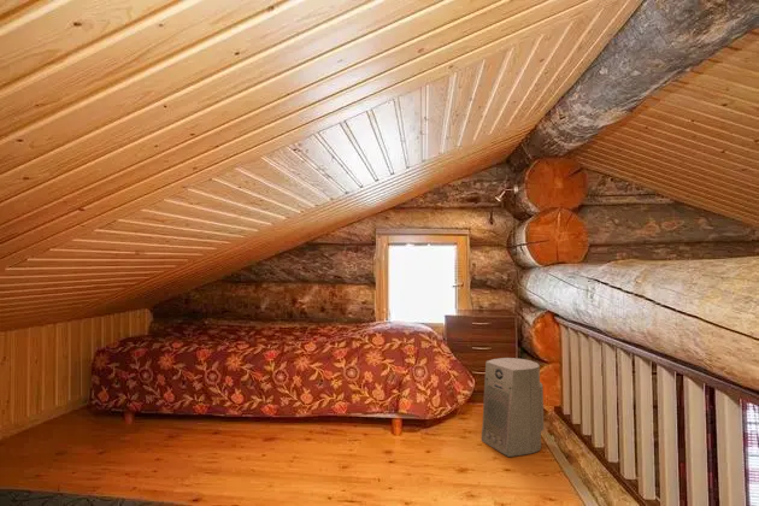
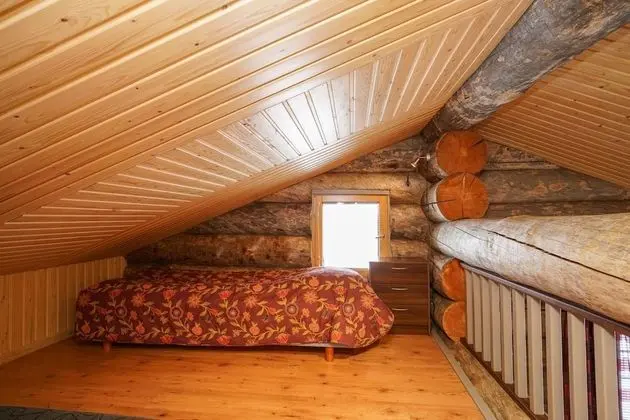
- fan [481,357,545,458]
